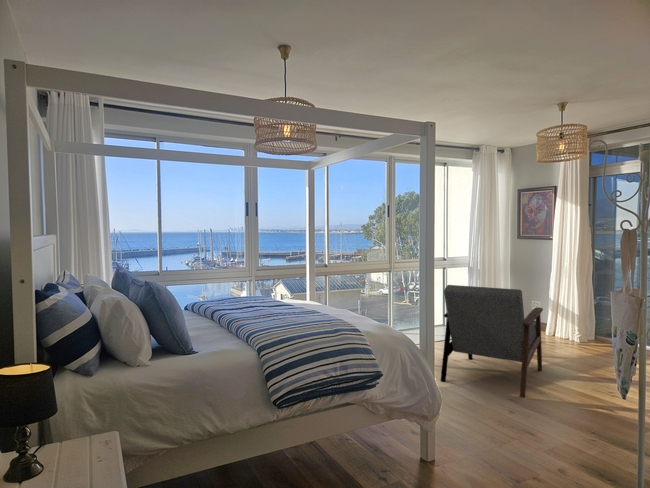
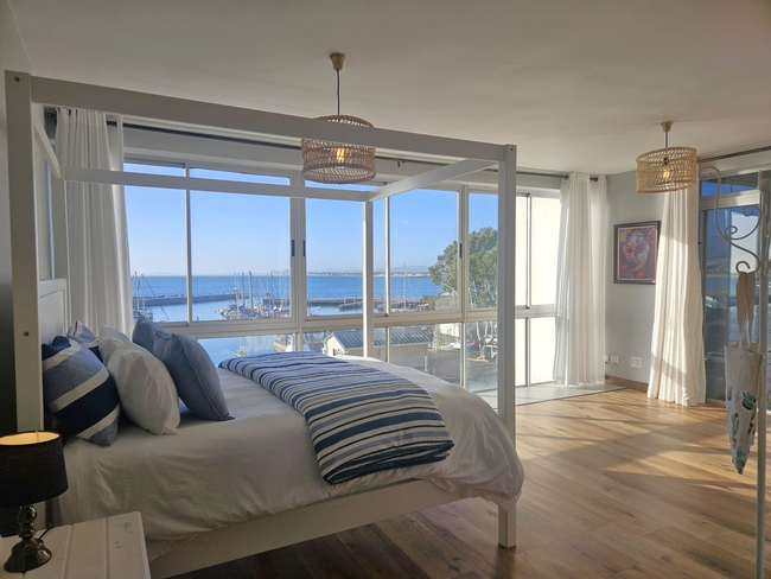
- armchair [440,284,544,399]
